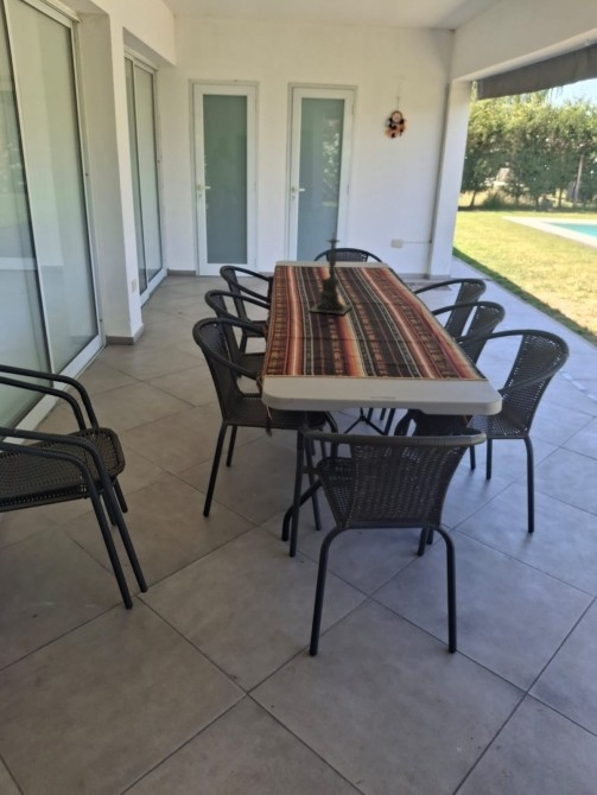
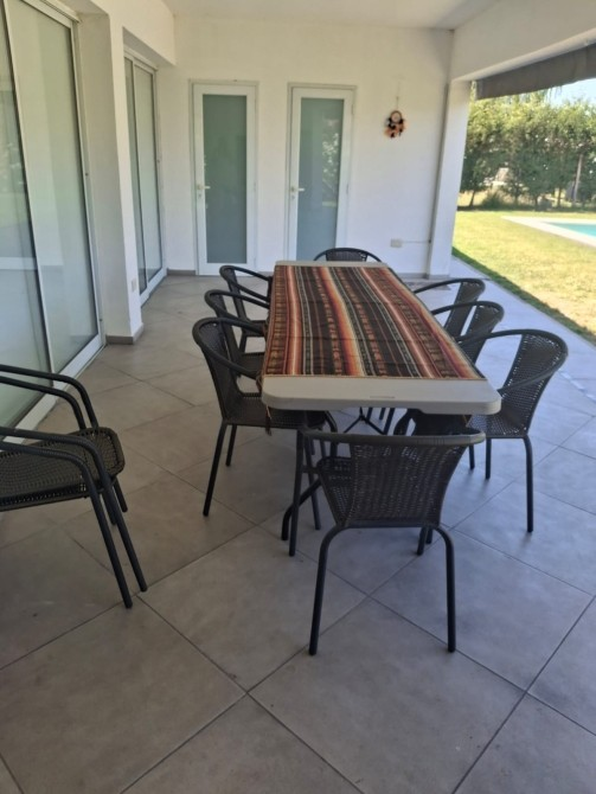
- candle holder [307,234,354,316]
